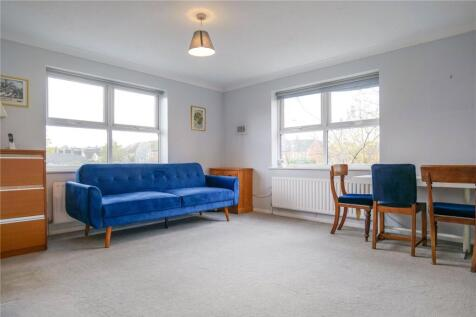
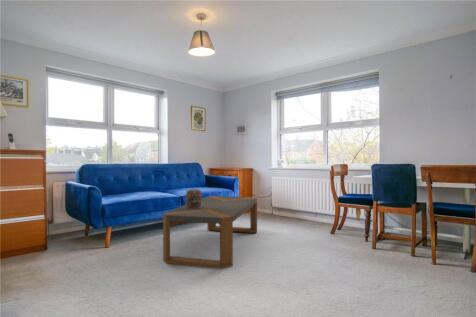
+ decorative container [185,188,203,209]
+ coffee table [162,195,258,270]
